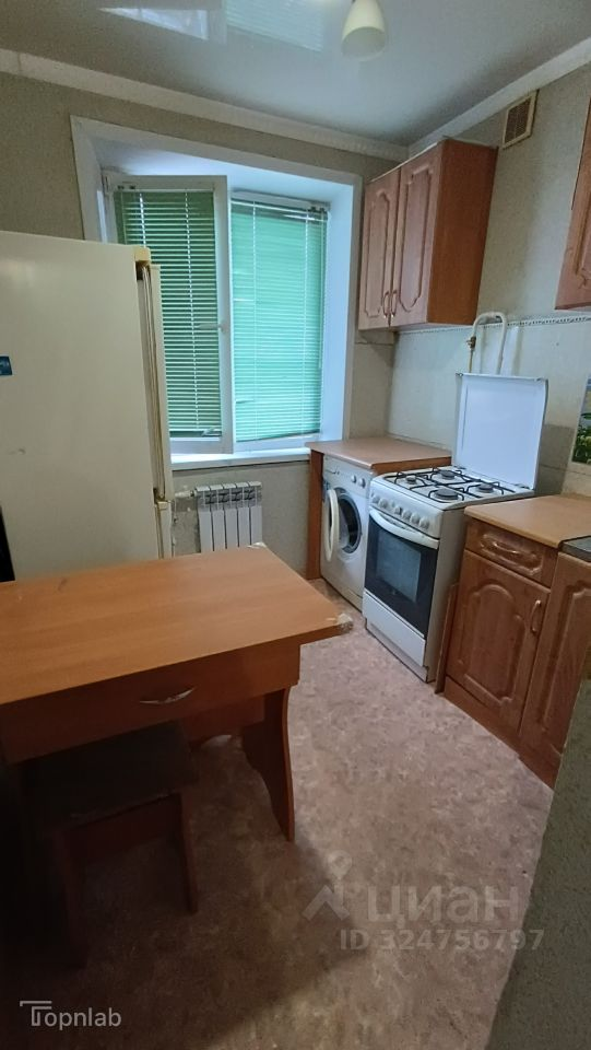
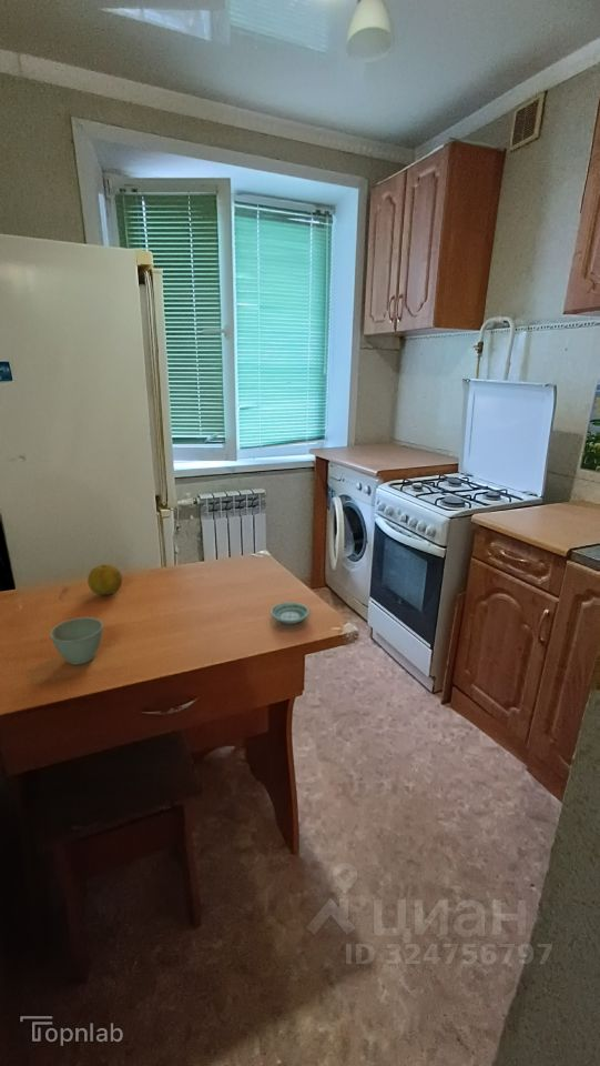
+ fruit [87,563,123,596]
+ saucer [270,601,311,625]
+ flower pot [49,616,104,666]
